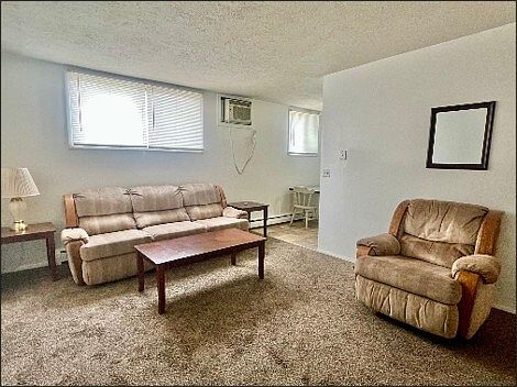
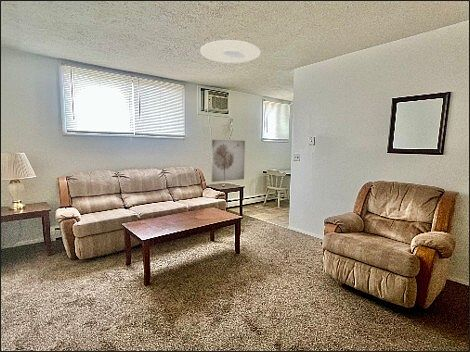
+ ceiling light [199,39,261,64]
+ wall art [211,139,246,183]
